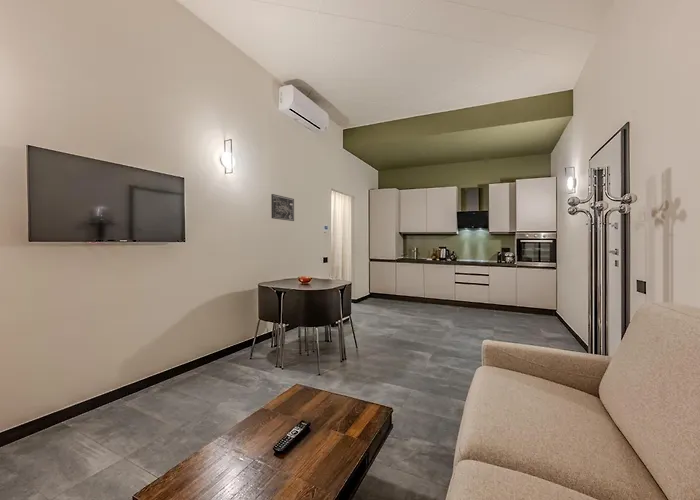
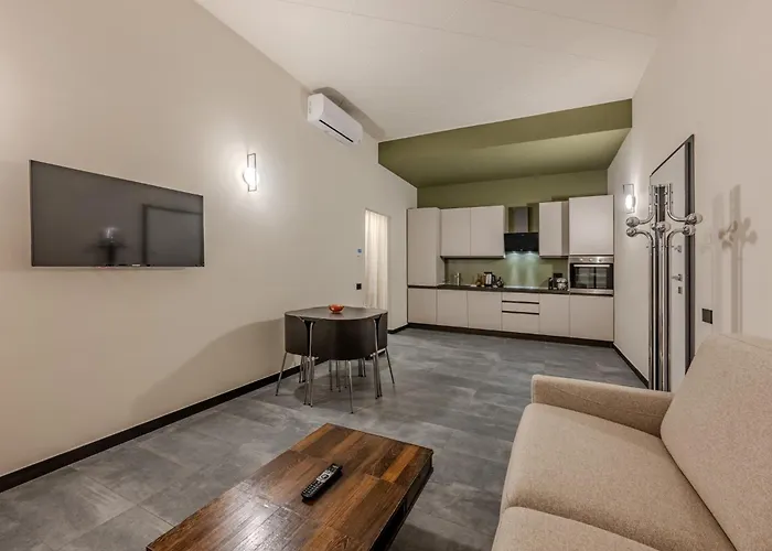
- wall art [270,193,295,222]
